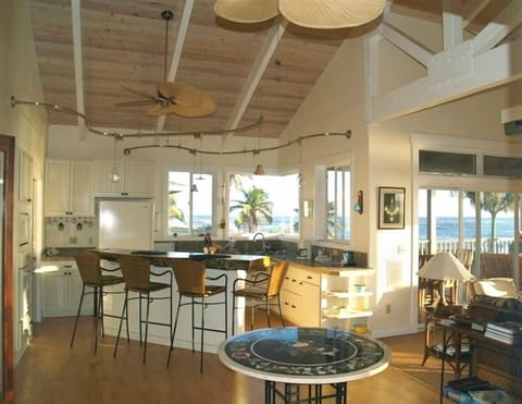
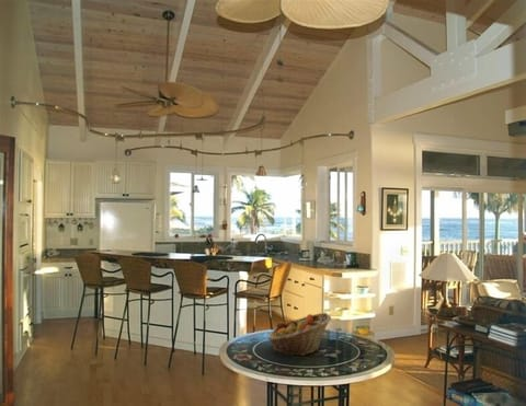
+ fruit basket [266,312,332,358]
